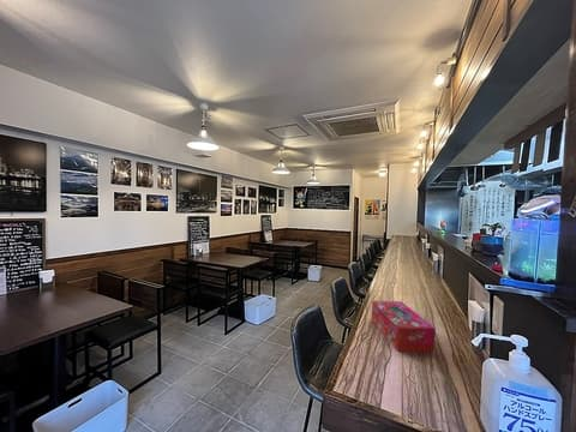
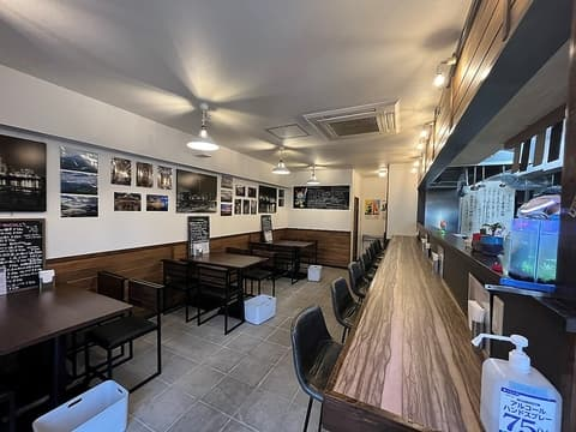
- tissue box [371,300,437,353]
